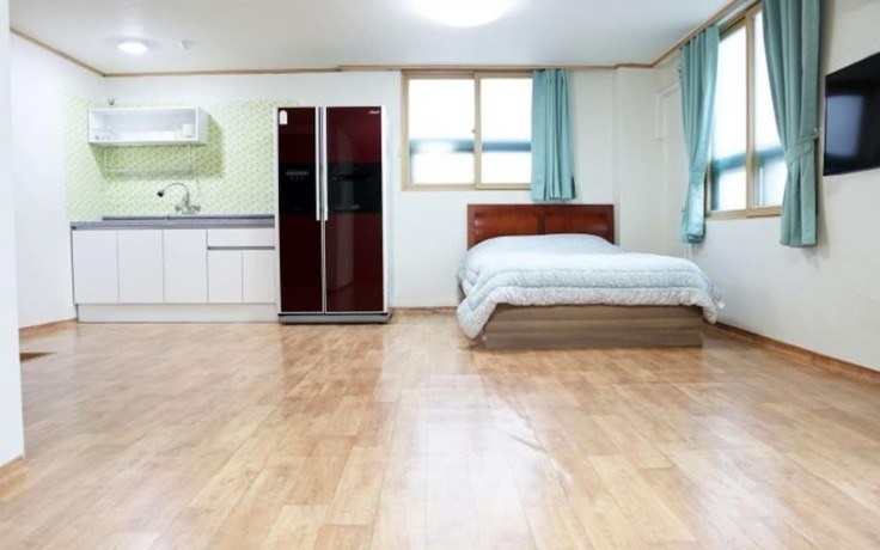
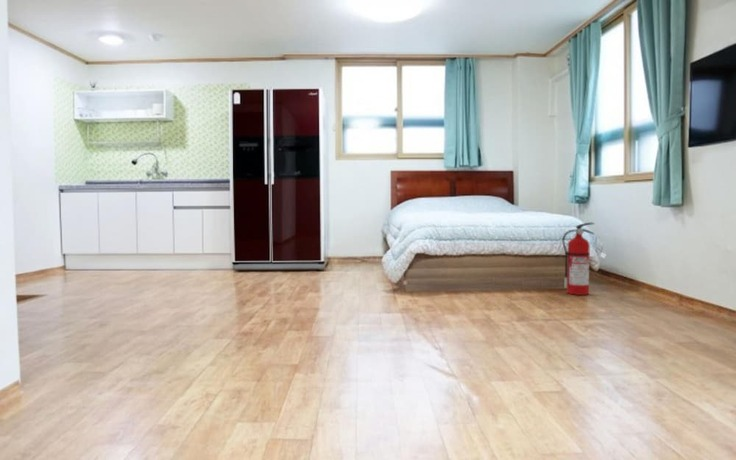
+ fire extinguisher [561,222,595,296]
